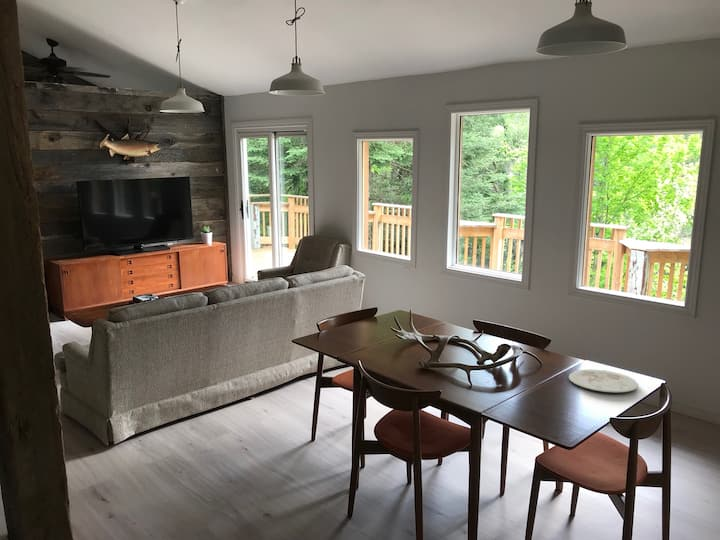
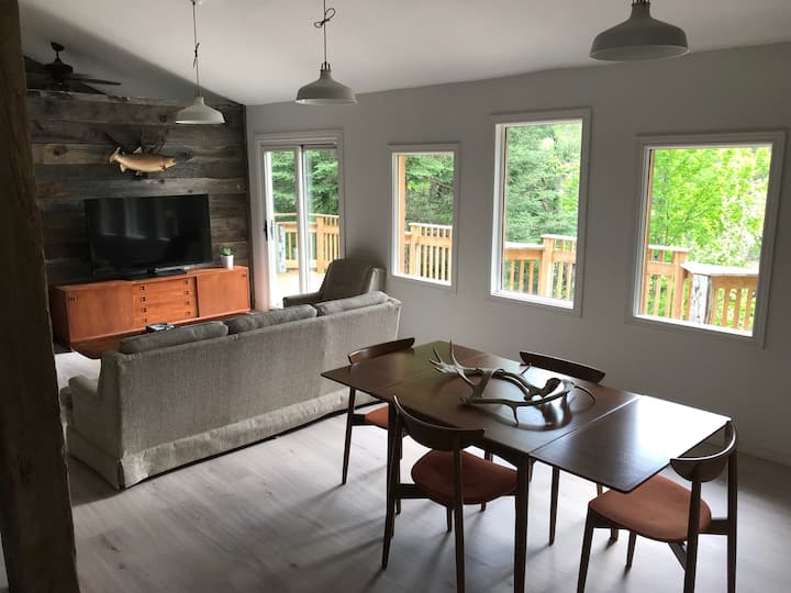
- plate [568,368,639,393]
